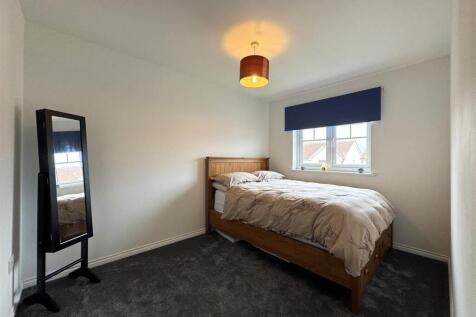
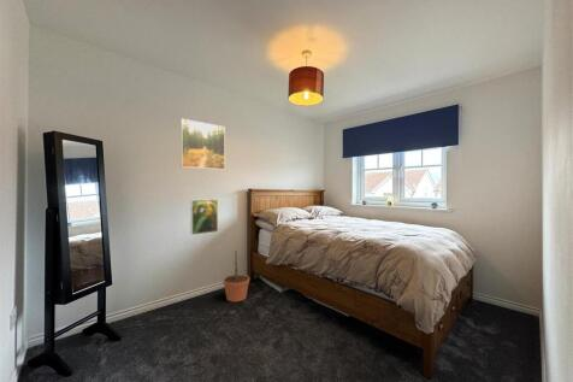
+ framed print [189,198,219,236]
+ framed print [179,118,226,171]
+ decorative plant [221,252,250,302]
